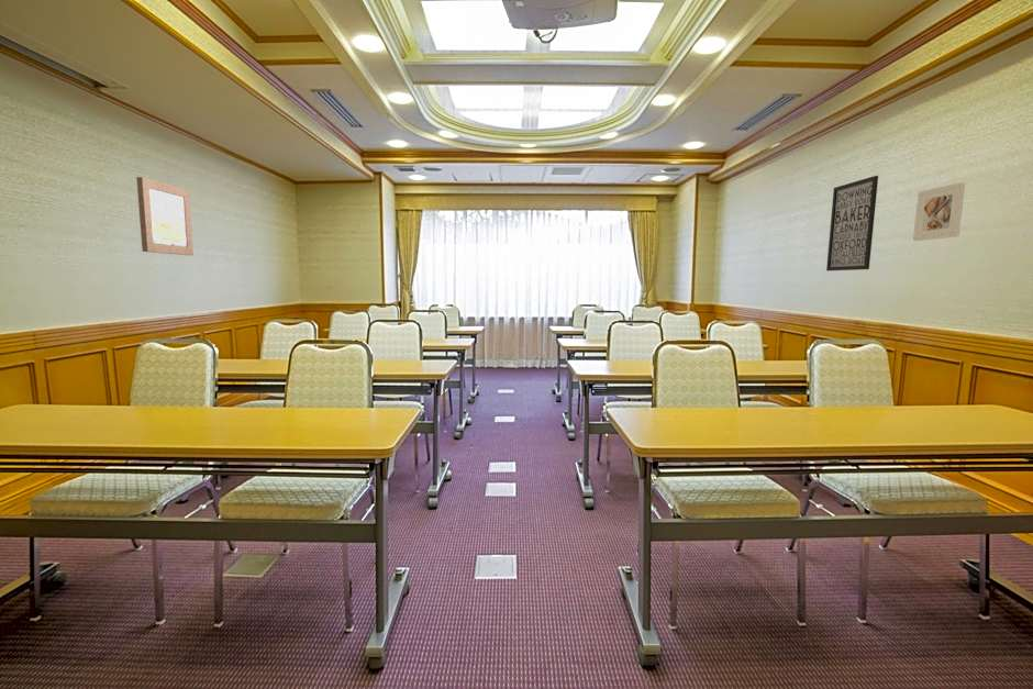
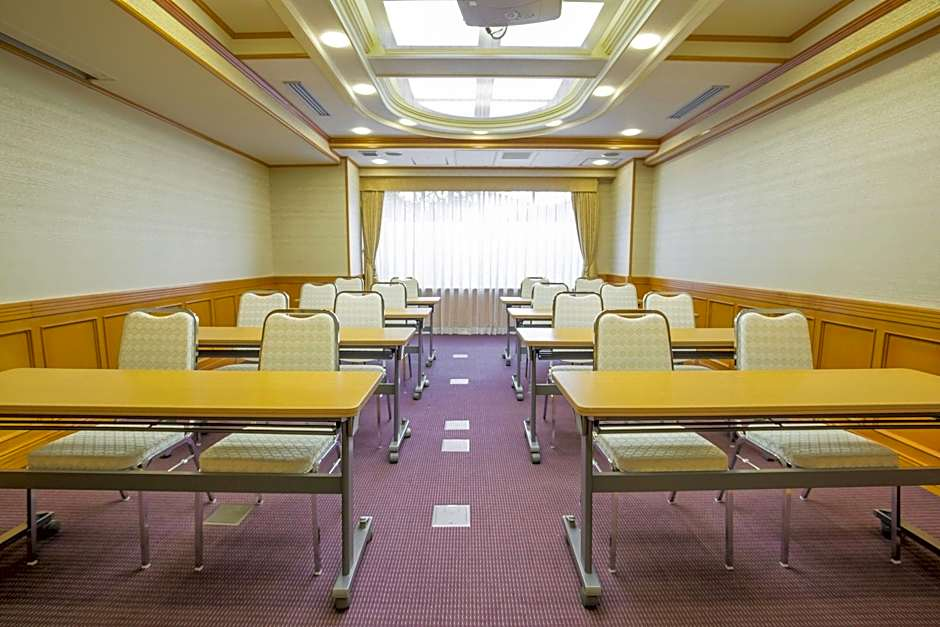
- wall art [825,175,879,271]
- wall art [135,176,195,256]
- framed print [912,181,966,242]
